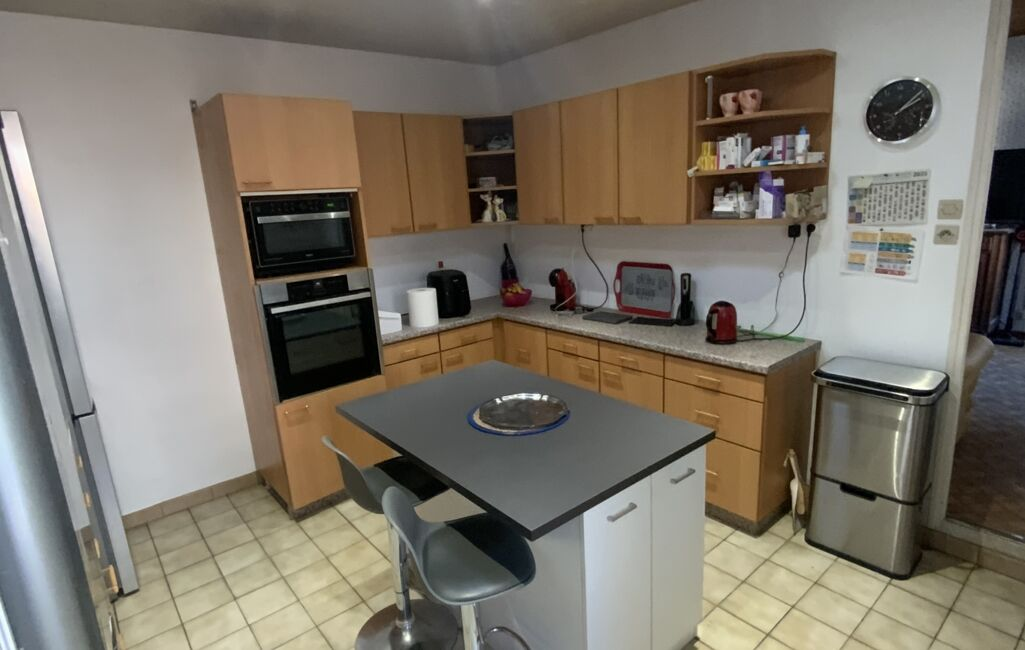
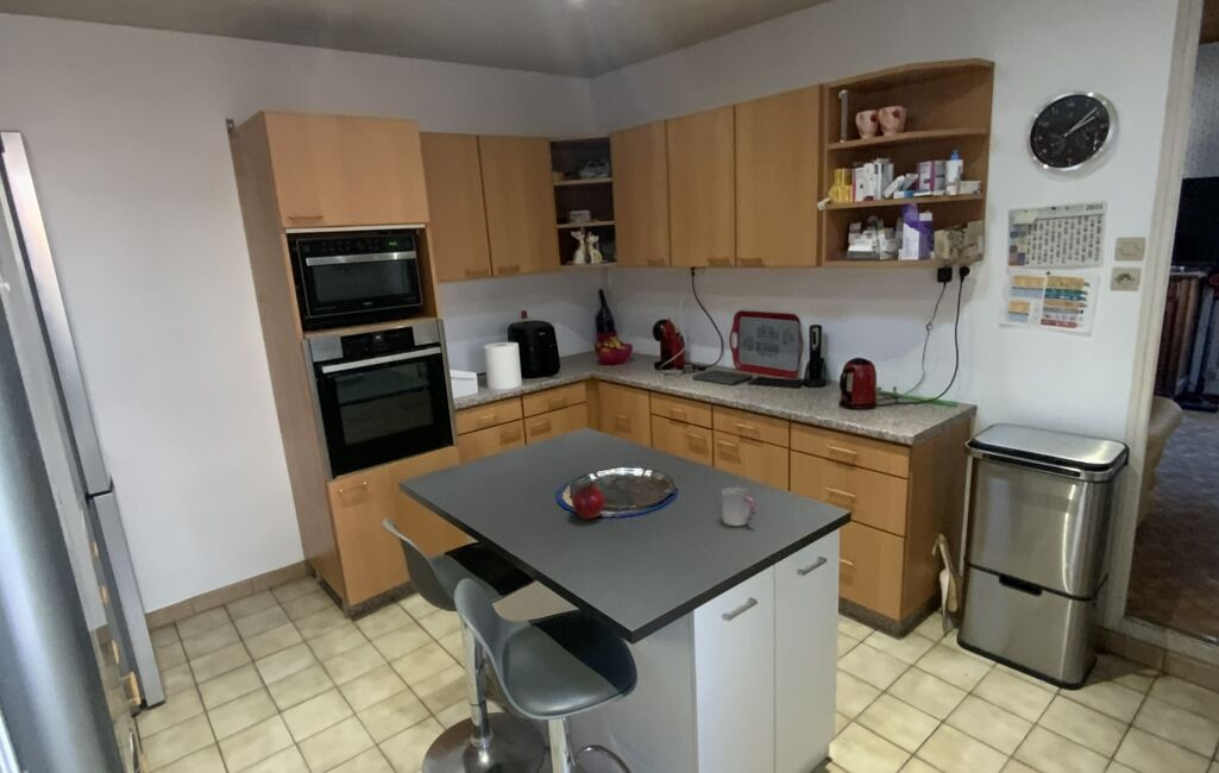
+ cup [721,486,756,527]
+ fruit [571,480,607,521]
